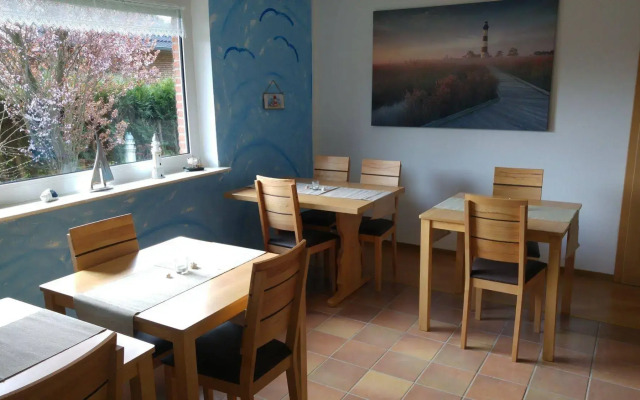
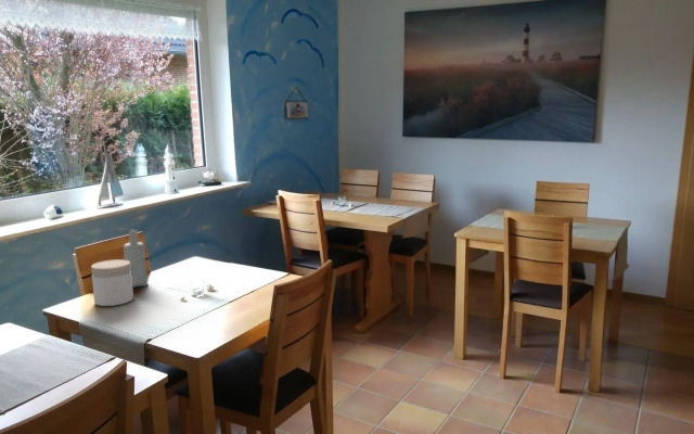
+ bottle [123,229,149,289]
+ jar [90,258,134,307]
